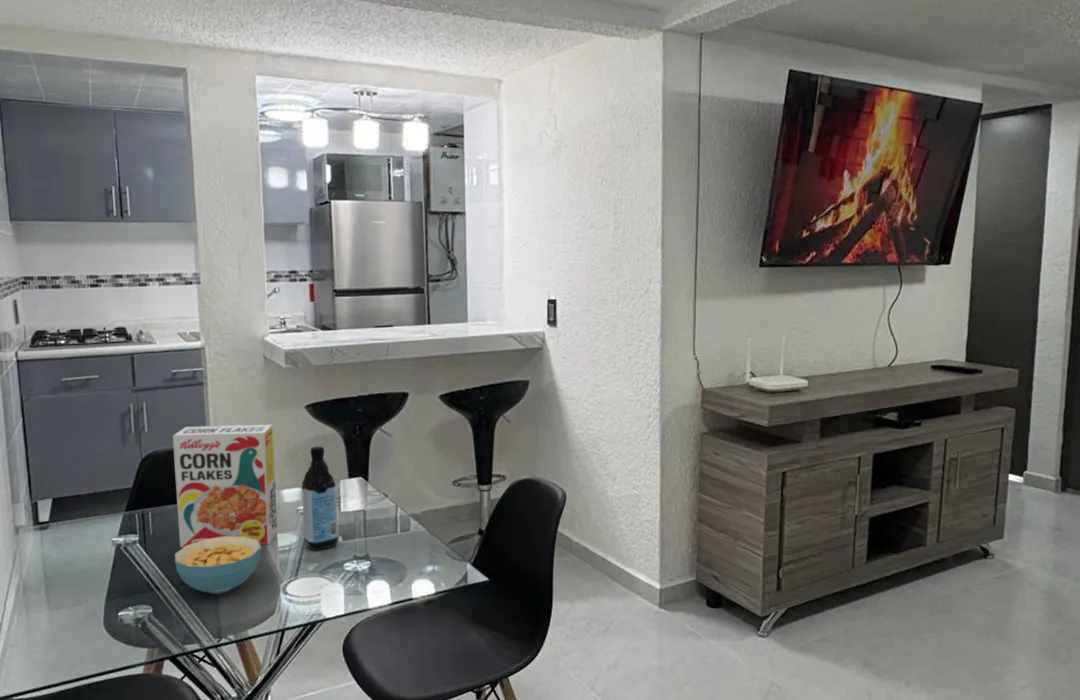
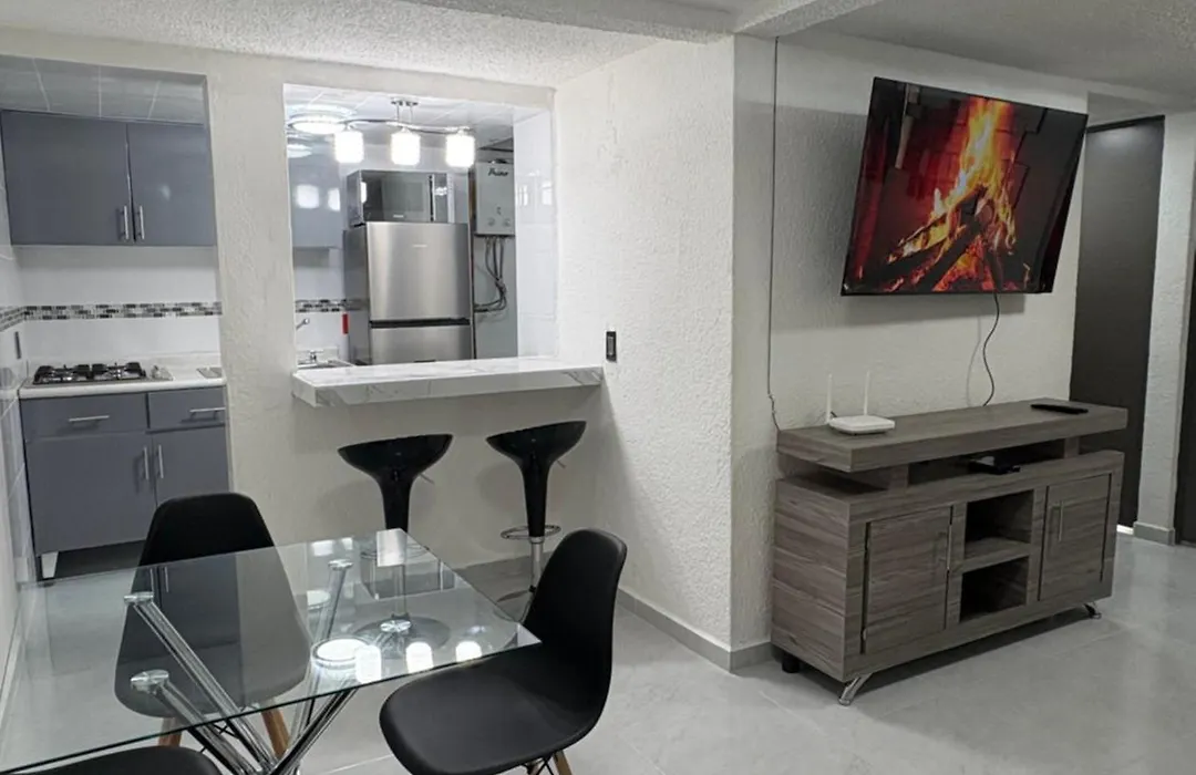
- cereal box [172,424,279,548]
- cereal bowl [174,536,262,595]
- water bottle [301,446,339,551]
